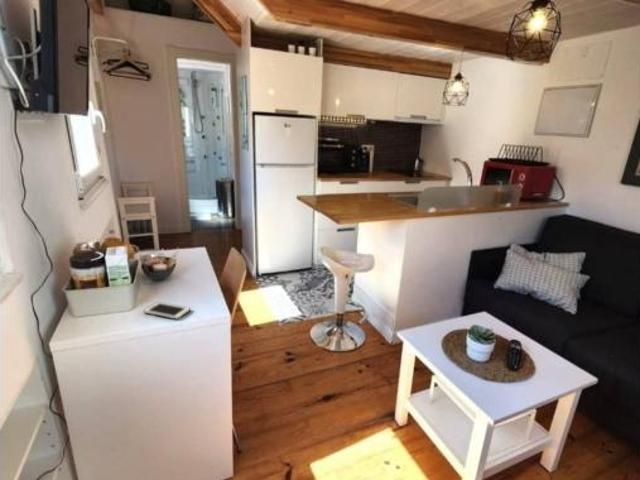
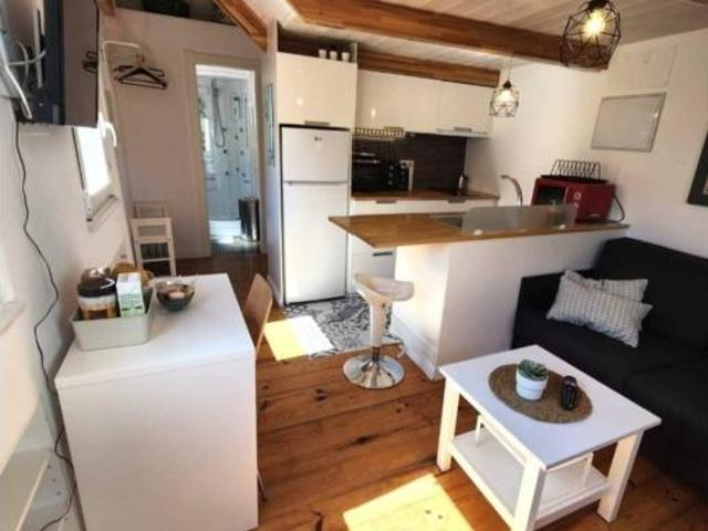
- cell phone [143,301,192,321]
